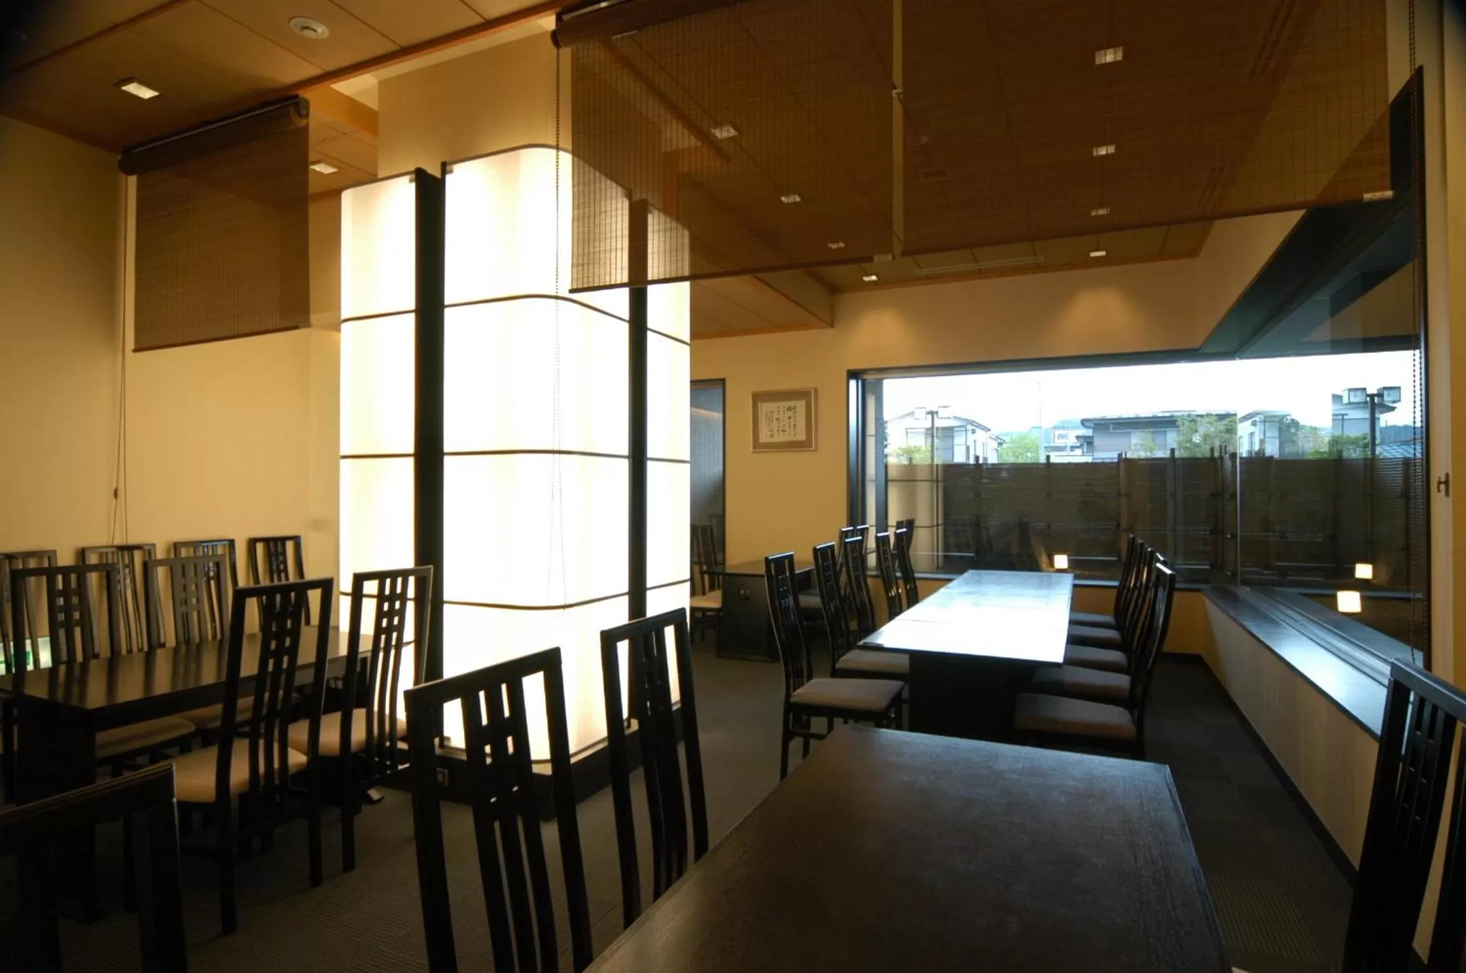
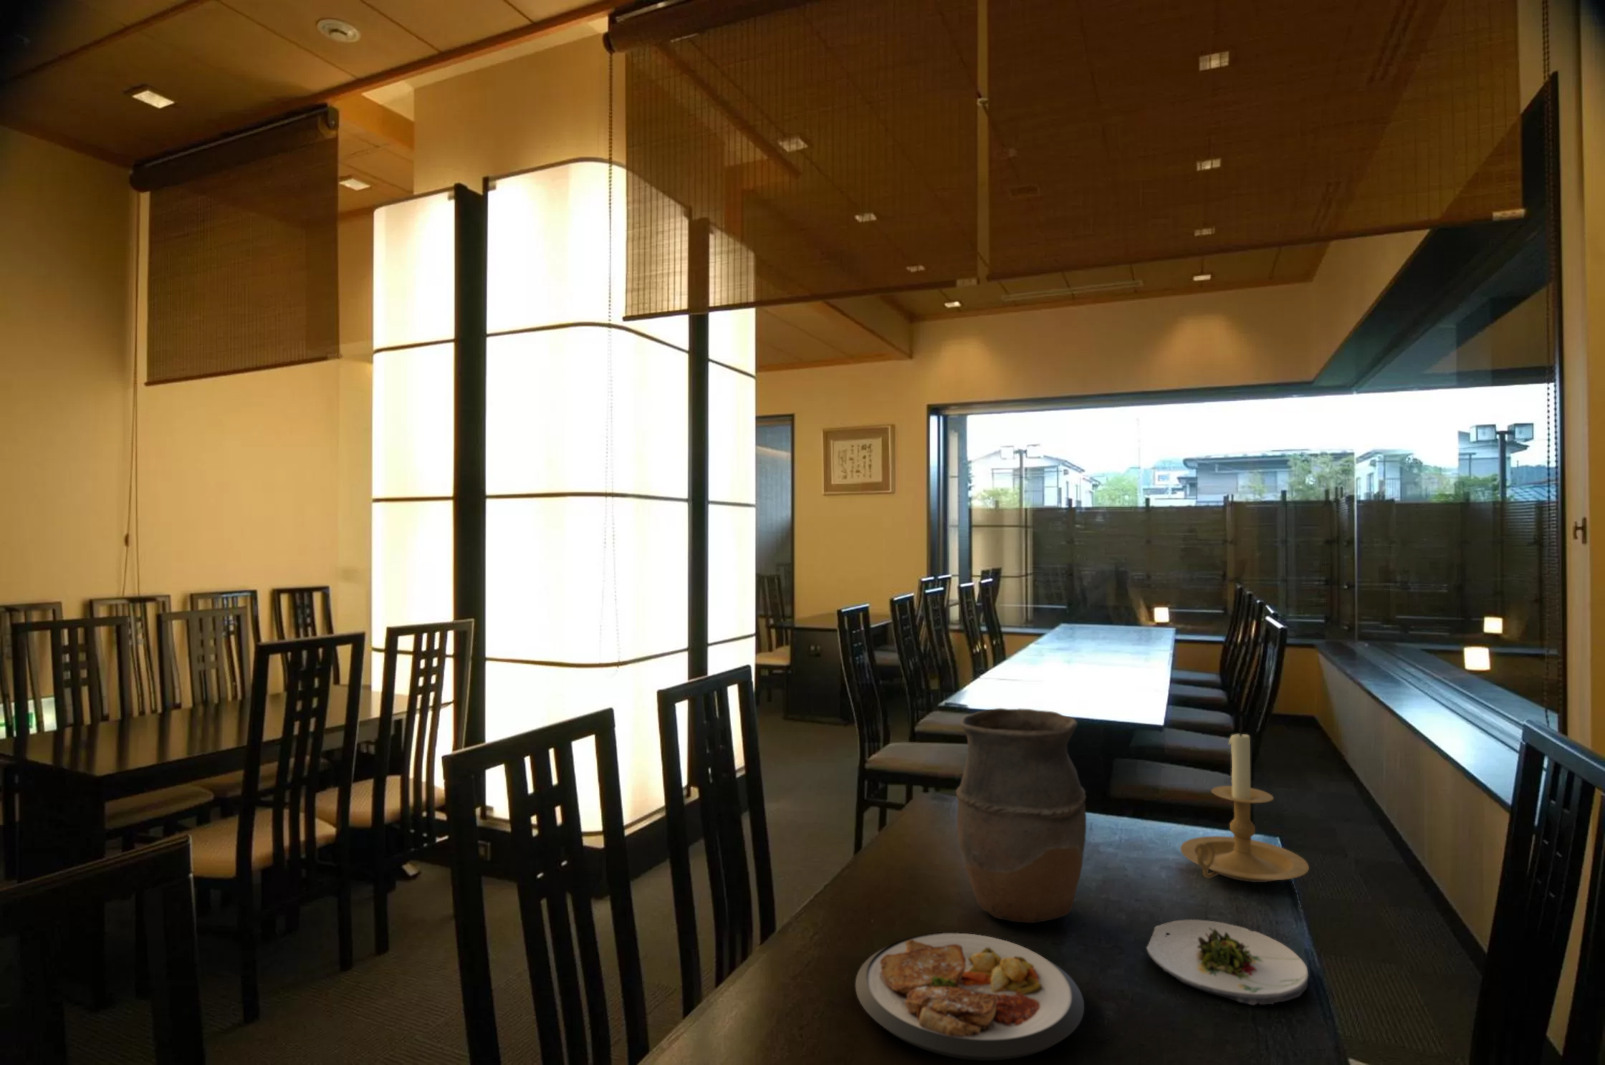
+ plate [855,932,1084,1061]
+ candle holder [1179,727,1310,883]
+ vase [955,707,1087,924]
+ salad plate [1146,919,1310,1006]
